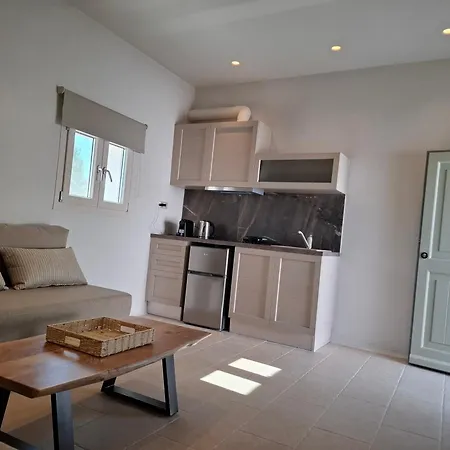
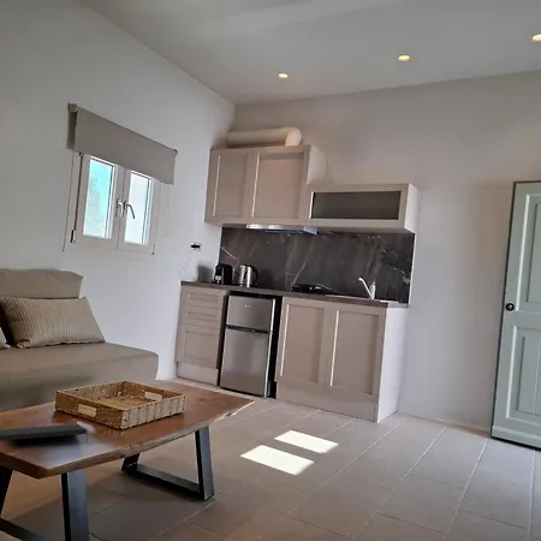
+ notepad [0,422,89,445]
